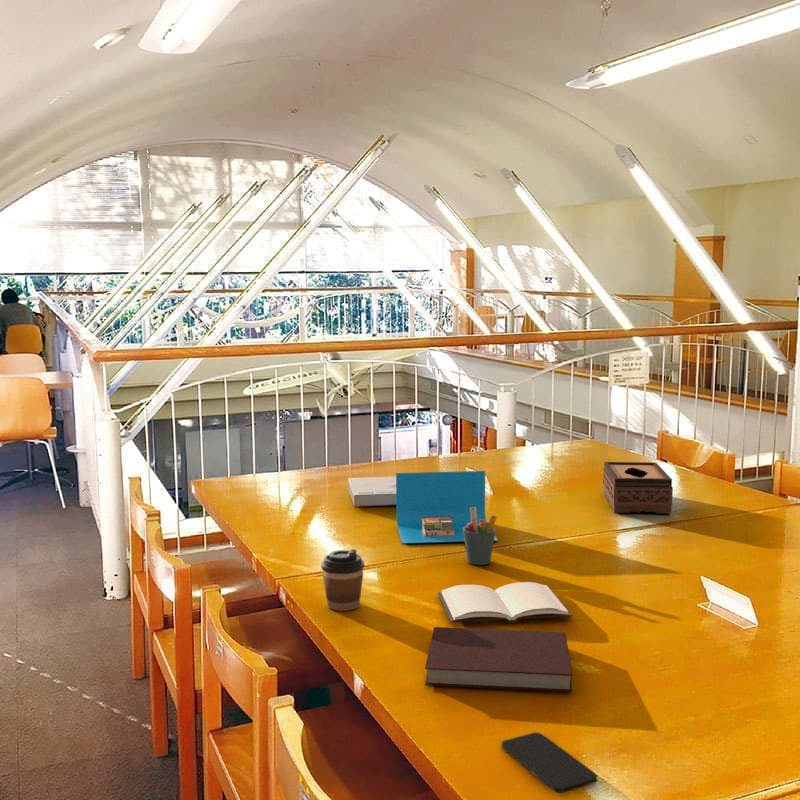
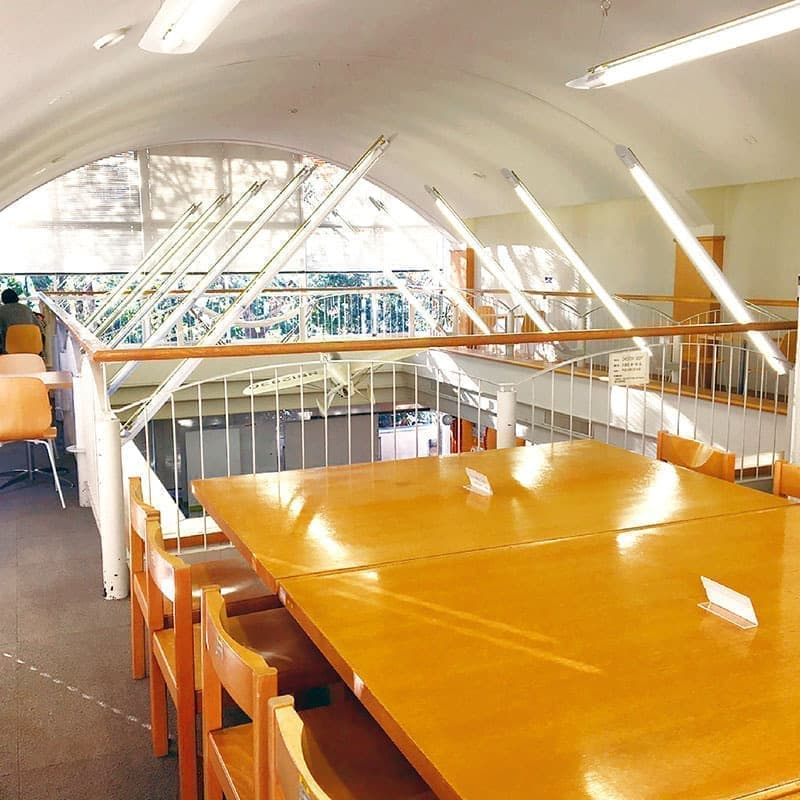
- coffee cup [320,548,365,612]
- tissue box [602,461,674,514]
- book [437,581,573,624]
- pen holder [463,507,497,566]
- notebook [424,626,573,693]
- smartphone [501,731,598,794]
- book [347,475,396,508]
- architectural model [395,470,499,544]
